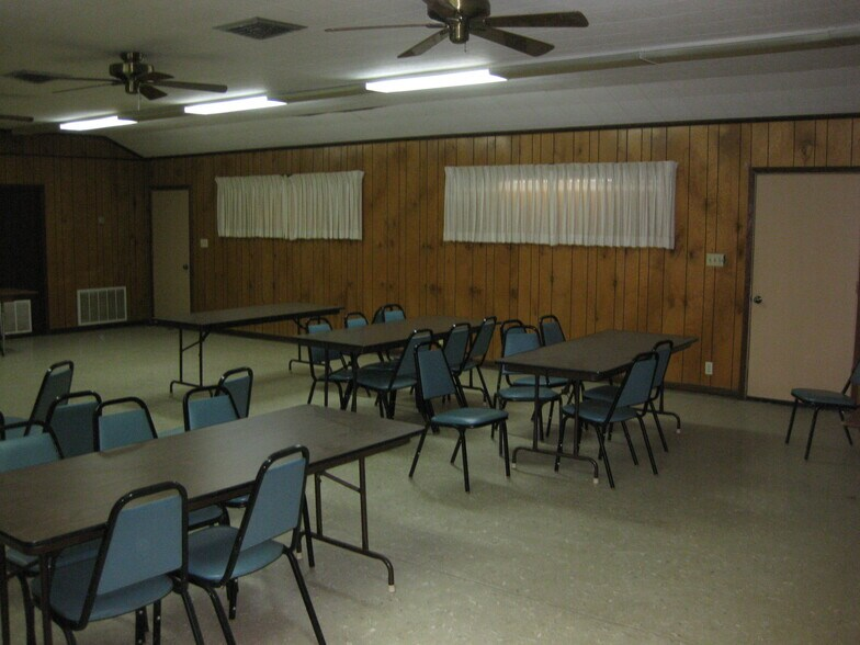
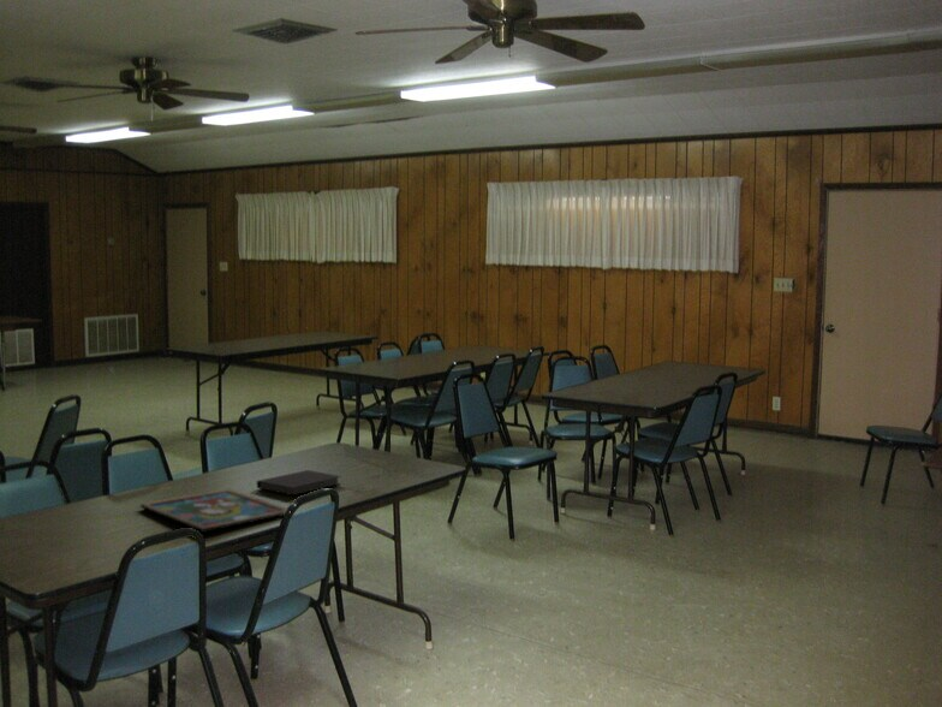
+ framed painting [139,488,288,534]
+ notebook [256,469,342,497]
